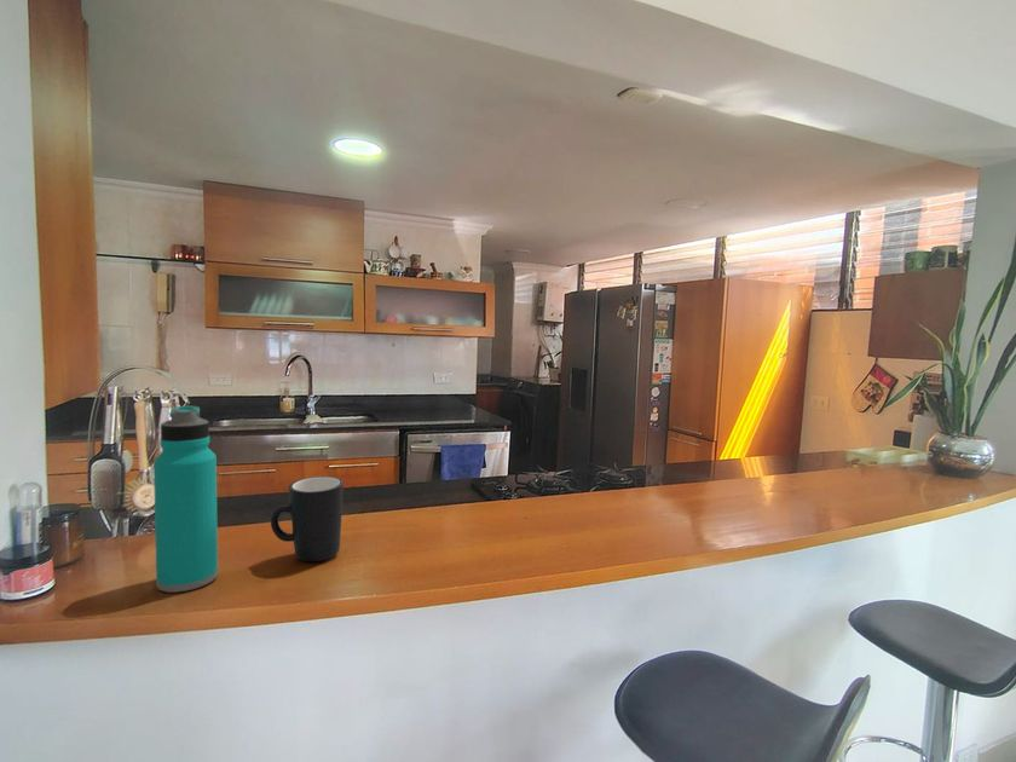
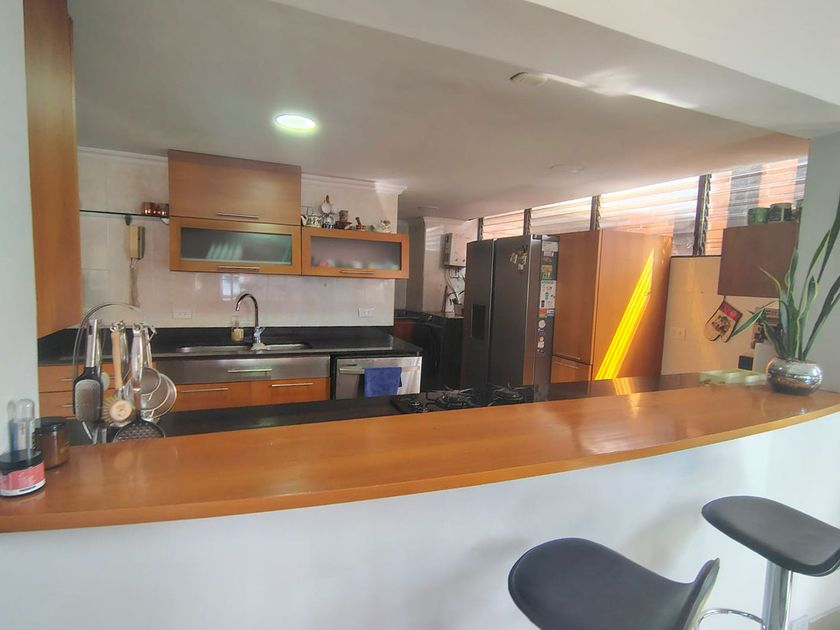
- mug [270,475,345,562]
- water bottle [152,404,219,594]
